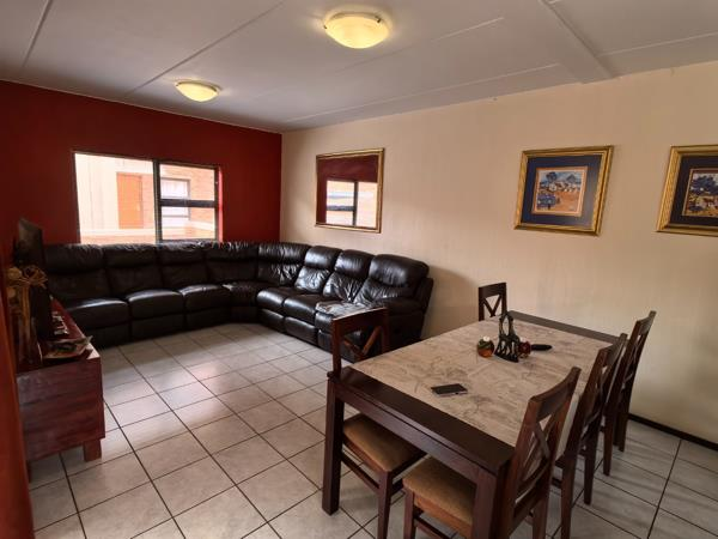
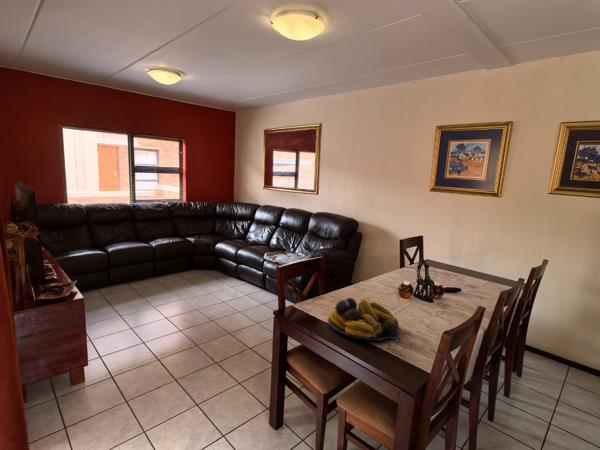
+ fruit bowl [327,297,400,342]
